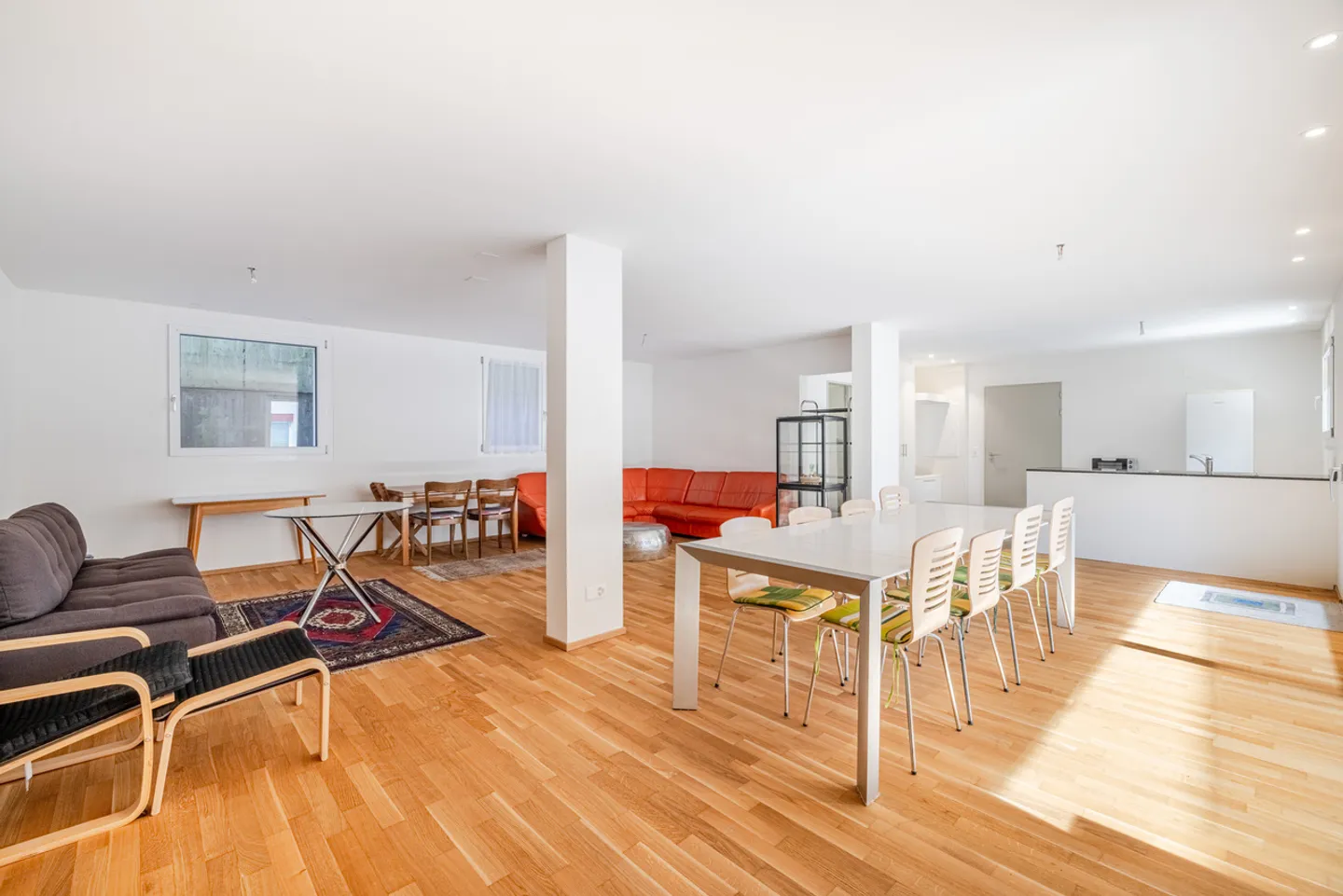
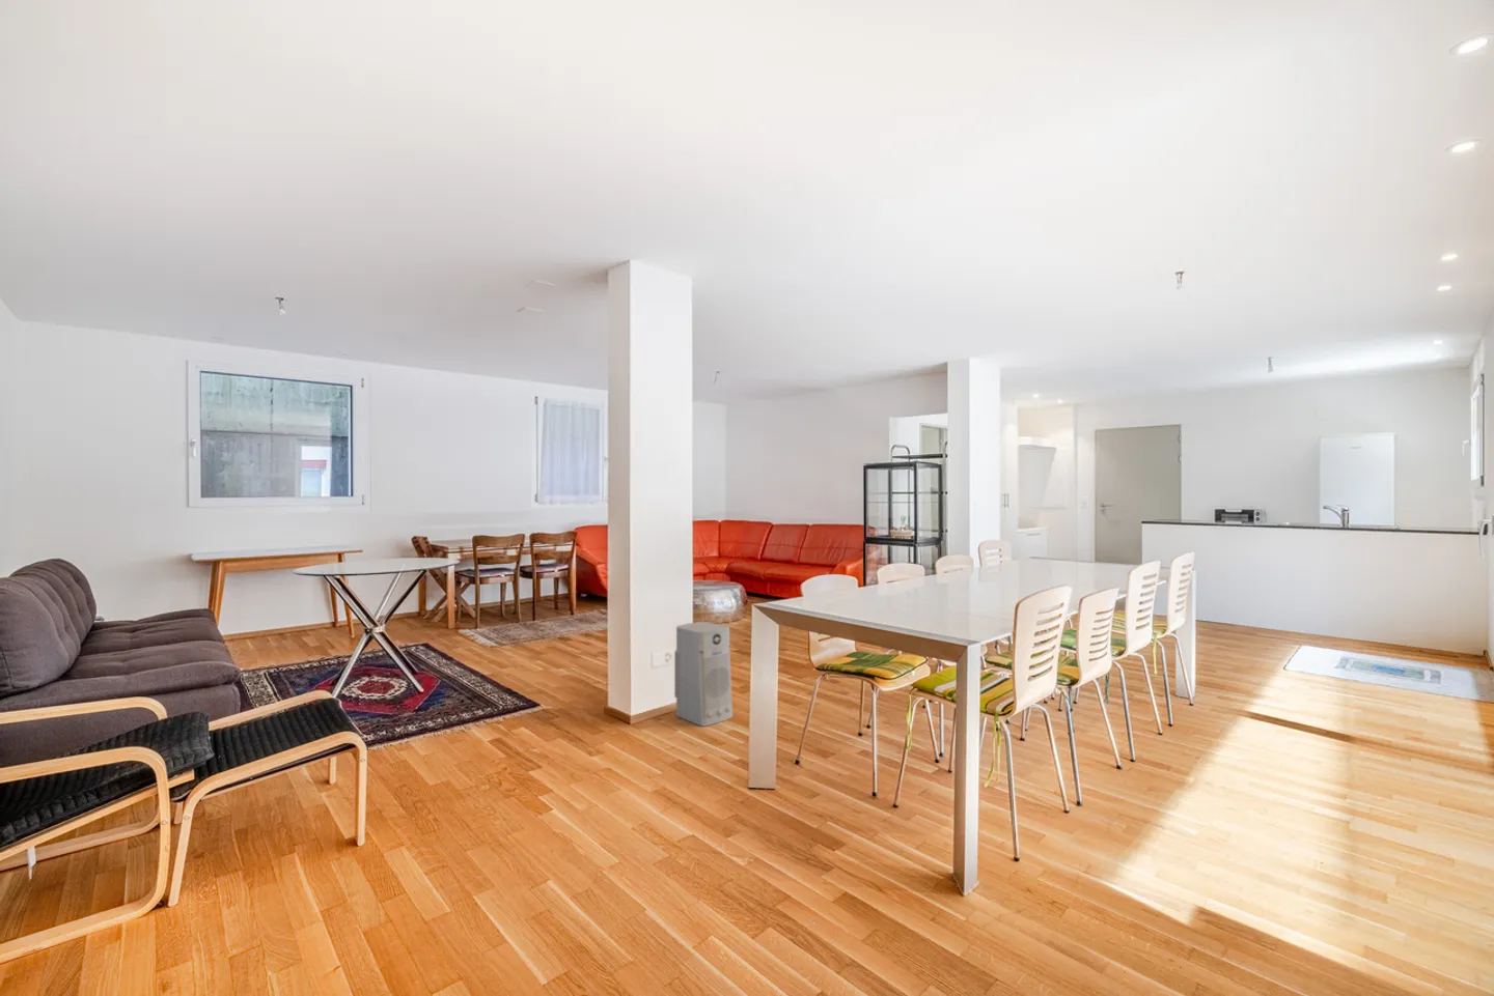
+ air purifier [673,620,733,728]
